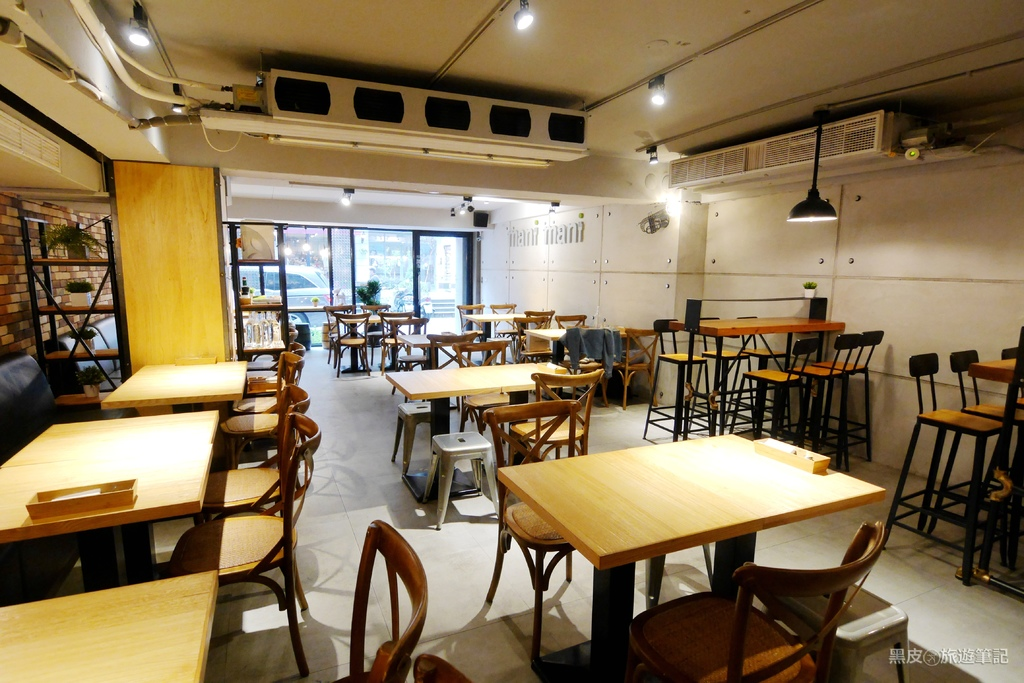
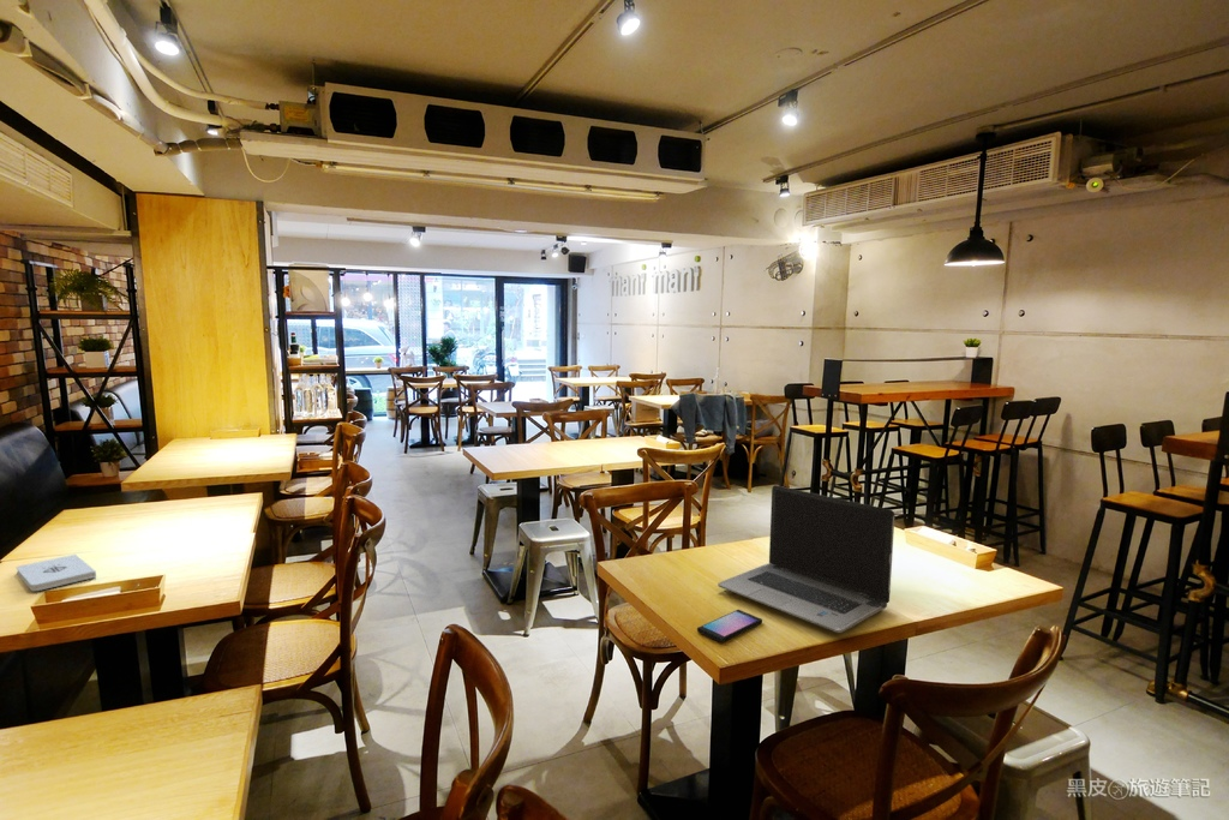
+ smartphone [696,609,763,644]
+ notepad [16,553,97,592]
+ laptop computer [717,484,895,634]
